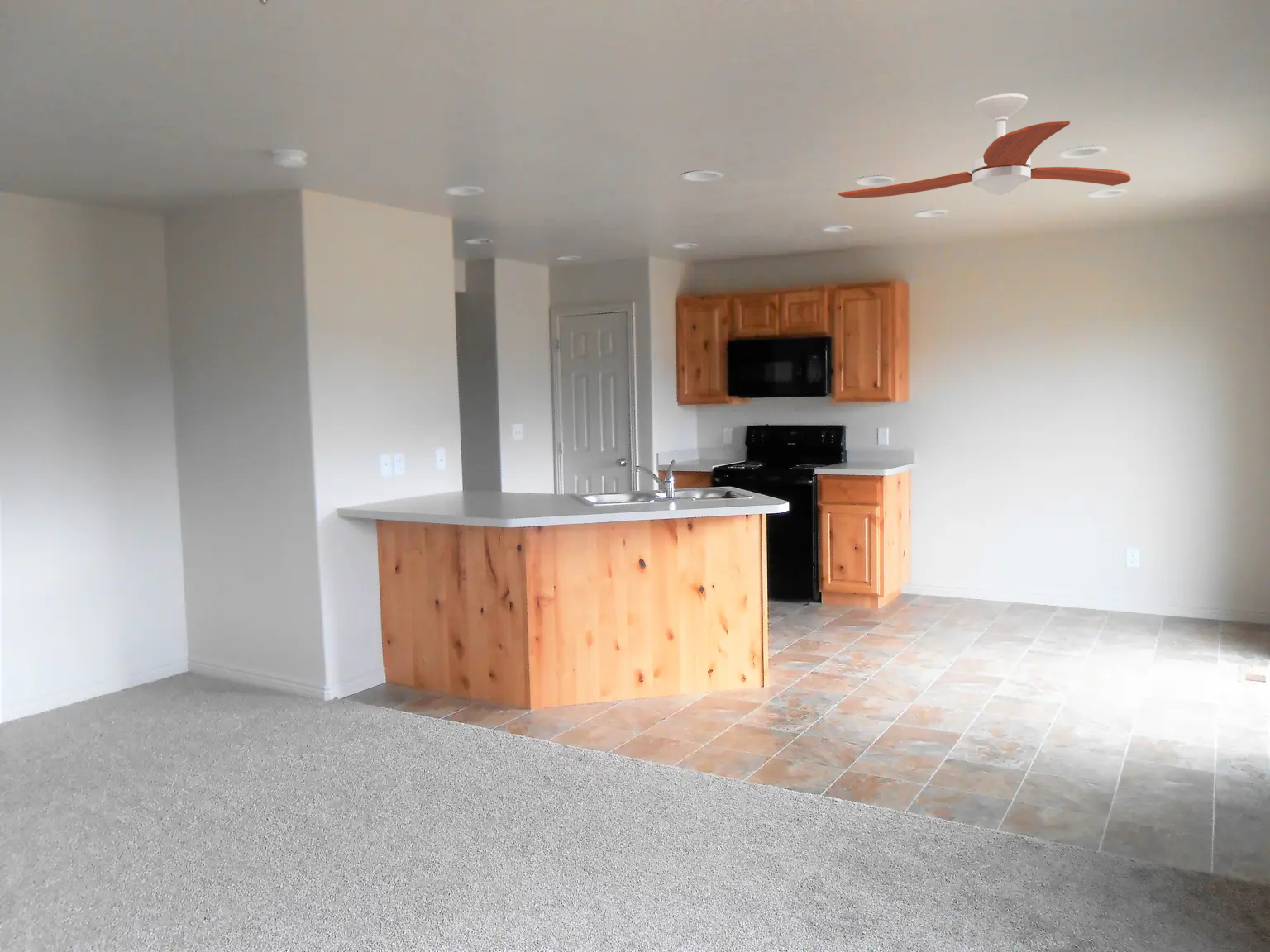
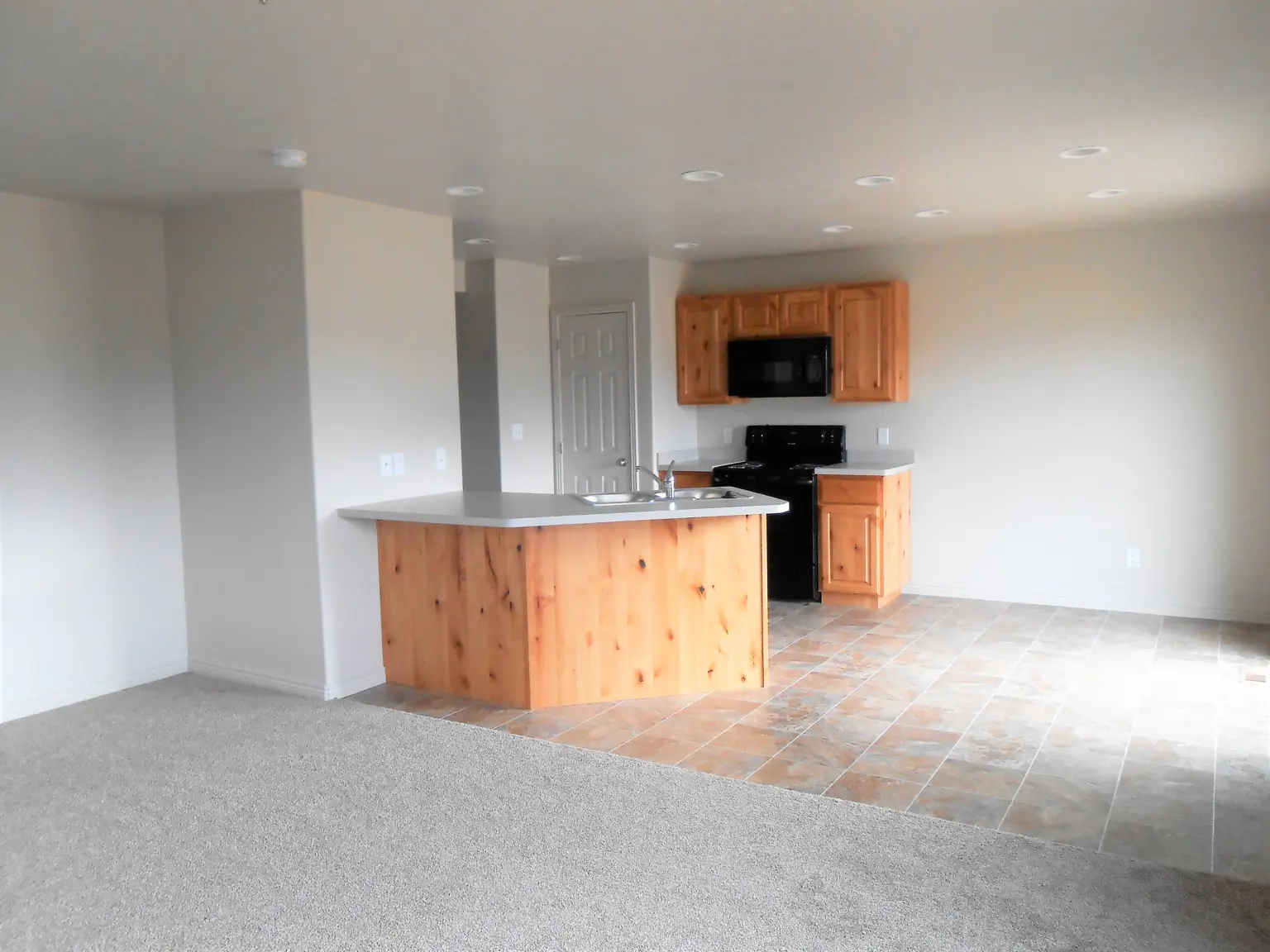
- ceiling fan [838,93,1132,198]
